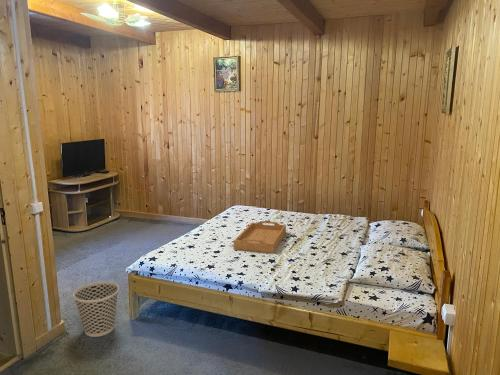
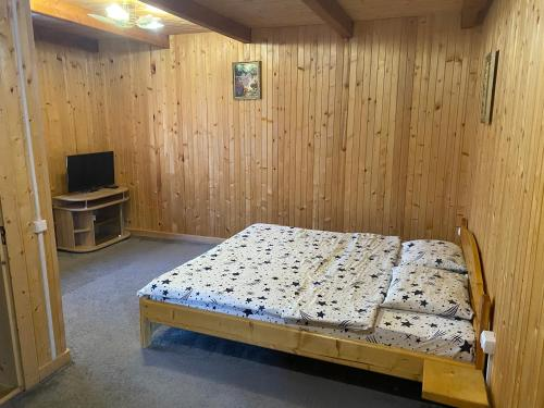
- serving tray [233,220,287,254]
- wastebasket [72,281,120,338]
